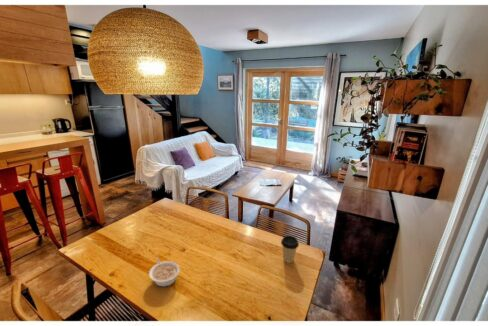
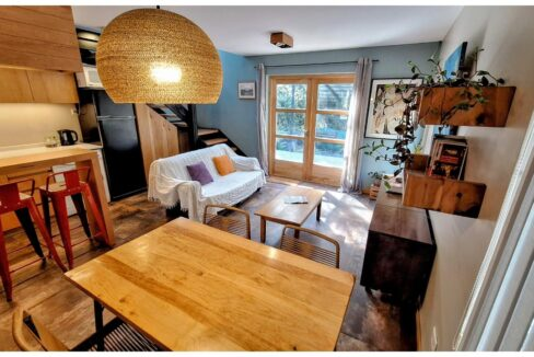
- legume [148,257,181,288]
- coffee cup [280,235,300,264]
